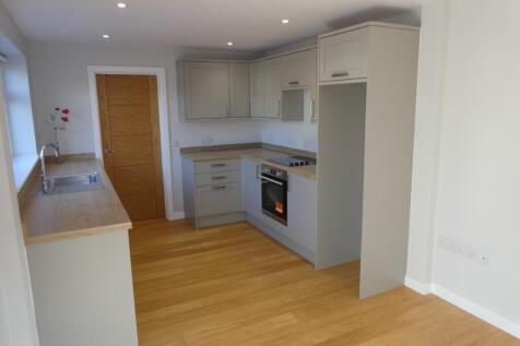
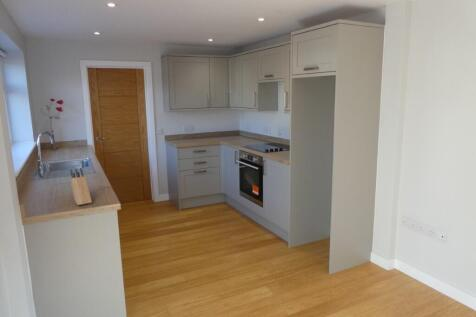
+ knife block [69,167,93,206]
